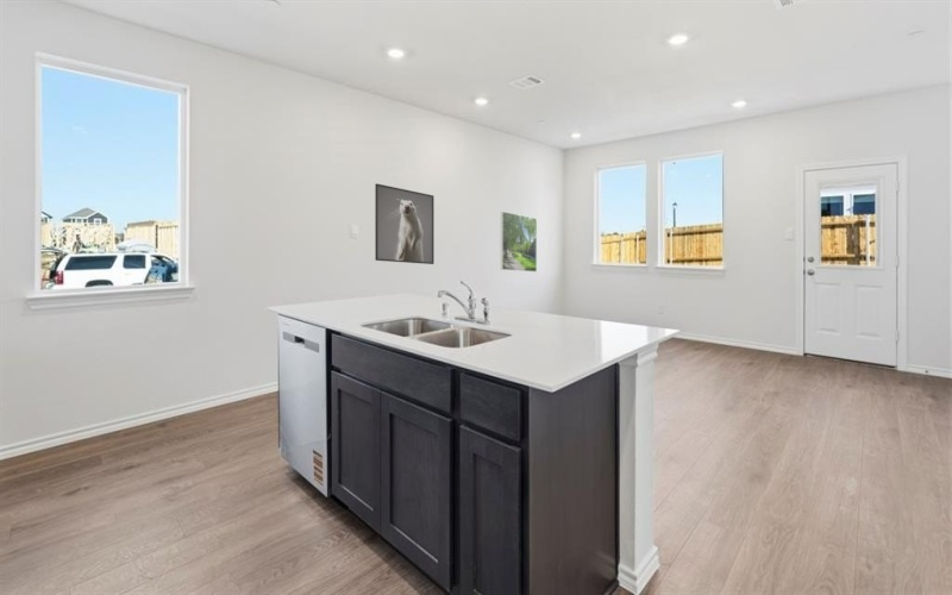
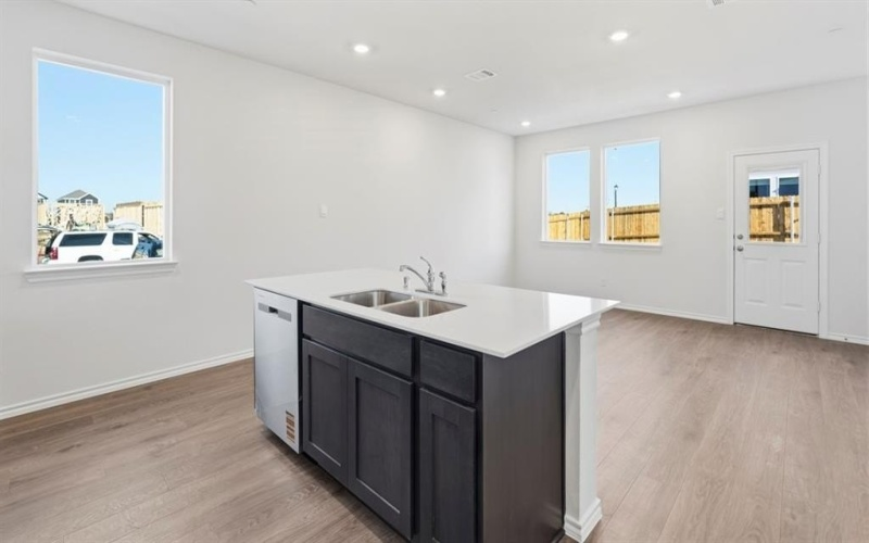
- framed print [500,211,538,273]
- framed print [374,182,436,265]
